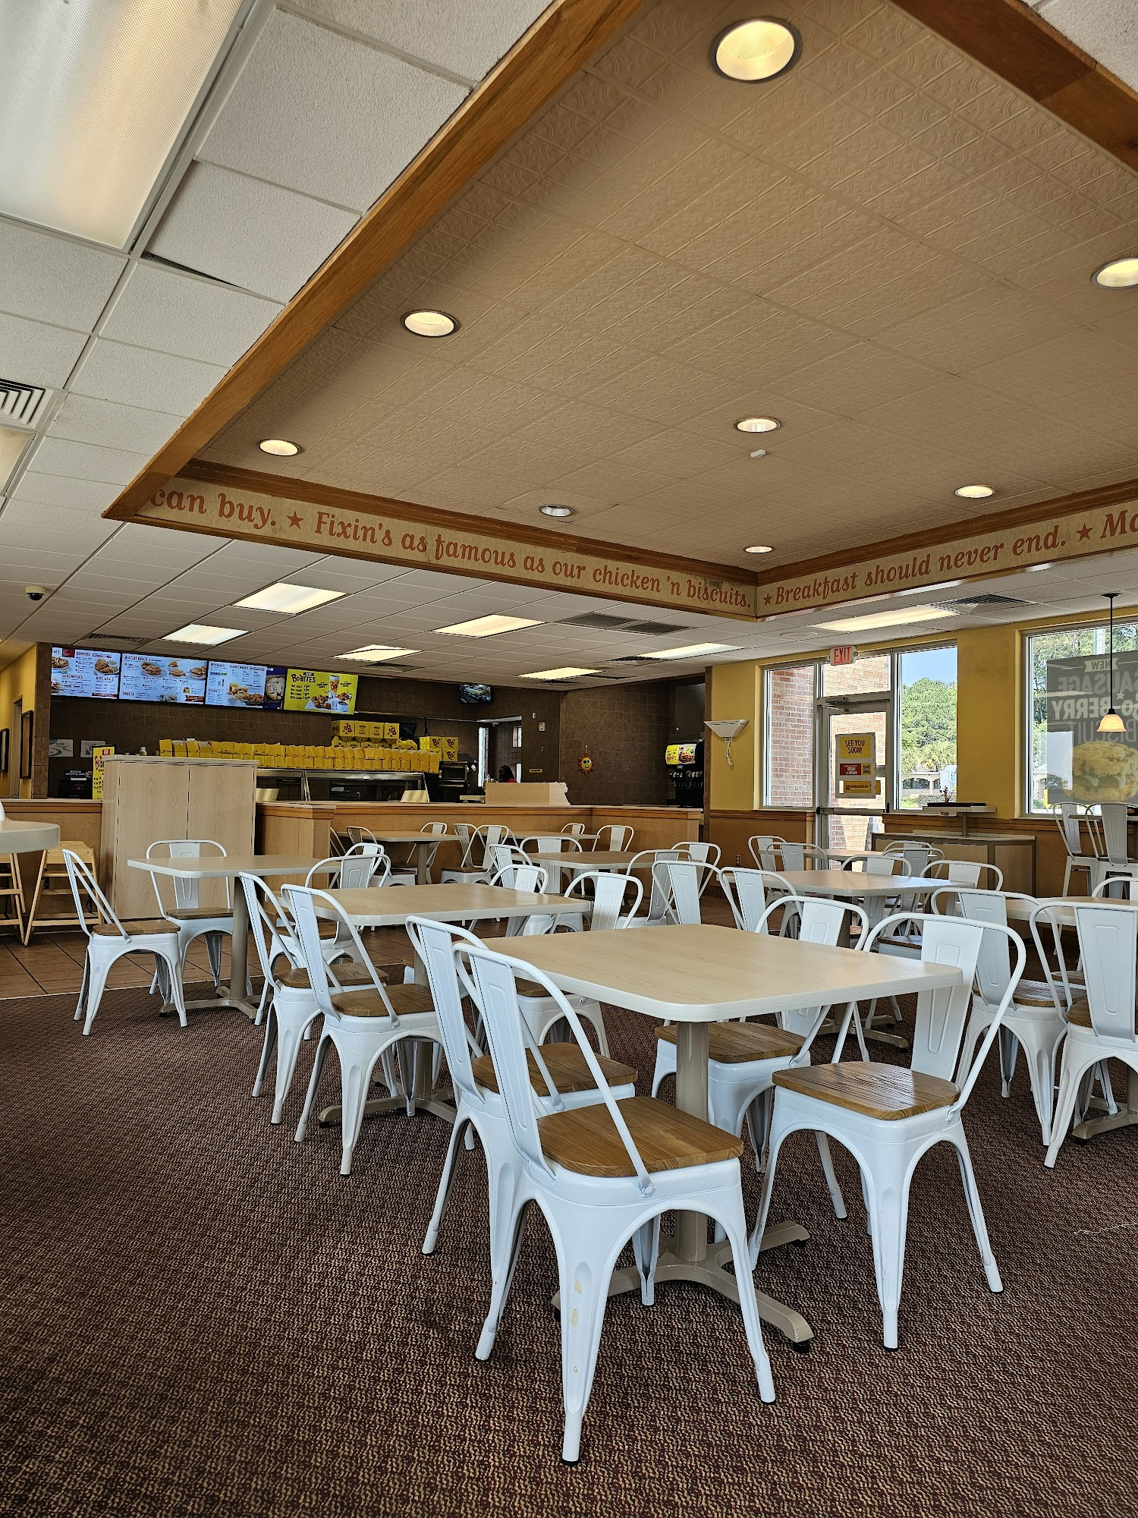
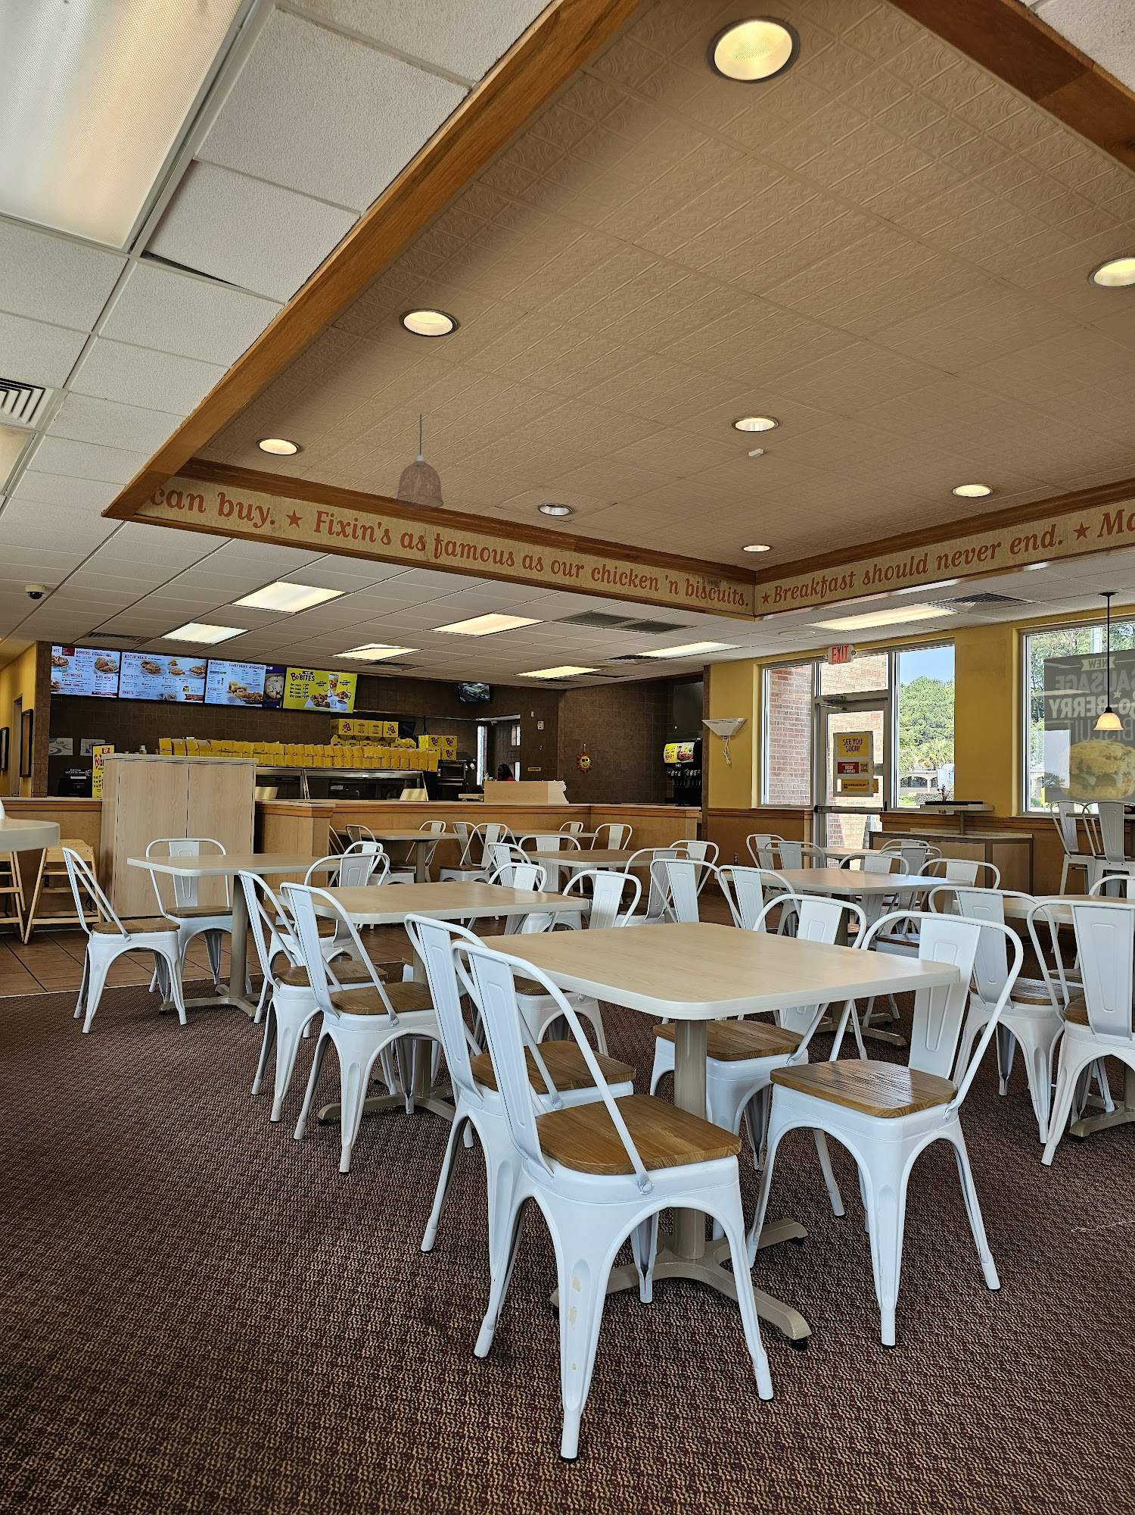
+ pendant lamp [395,413,445,509]
